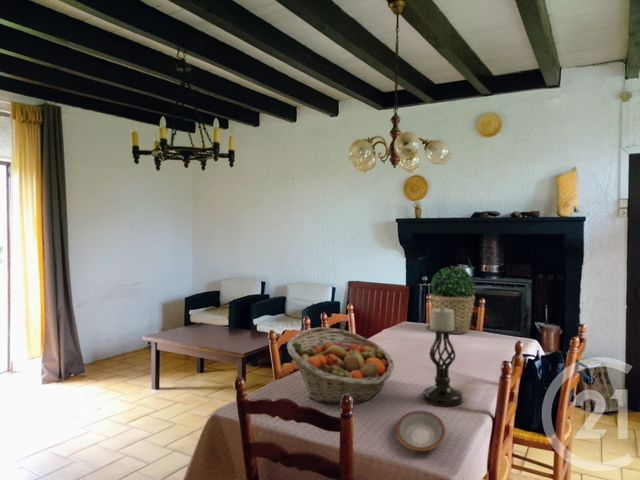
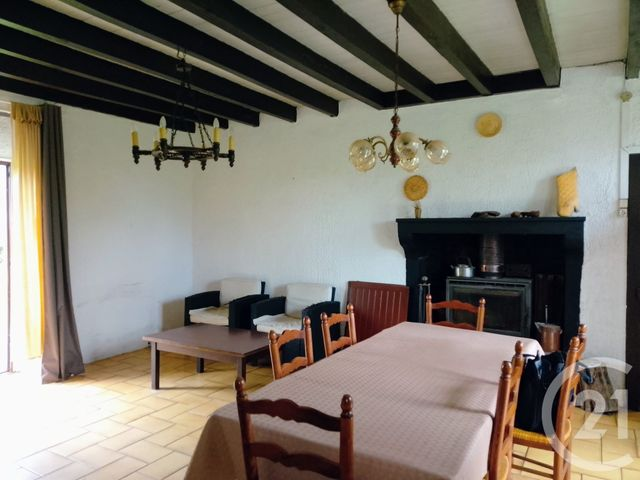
- candle holder [421,306,464,407]
- plate [395,410,446,452]
- potted plant [429,266,476,335]
- fruit basket [286,326,395,405]
